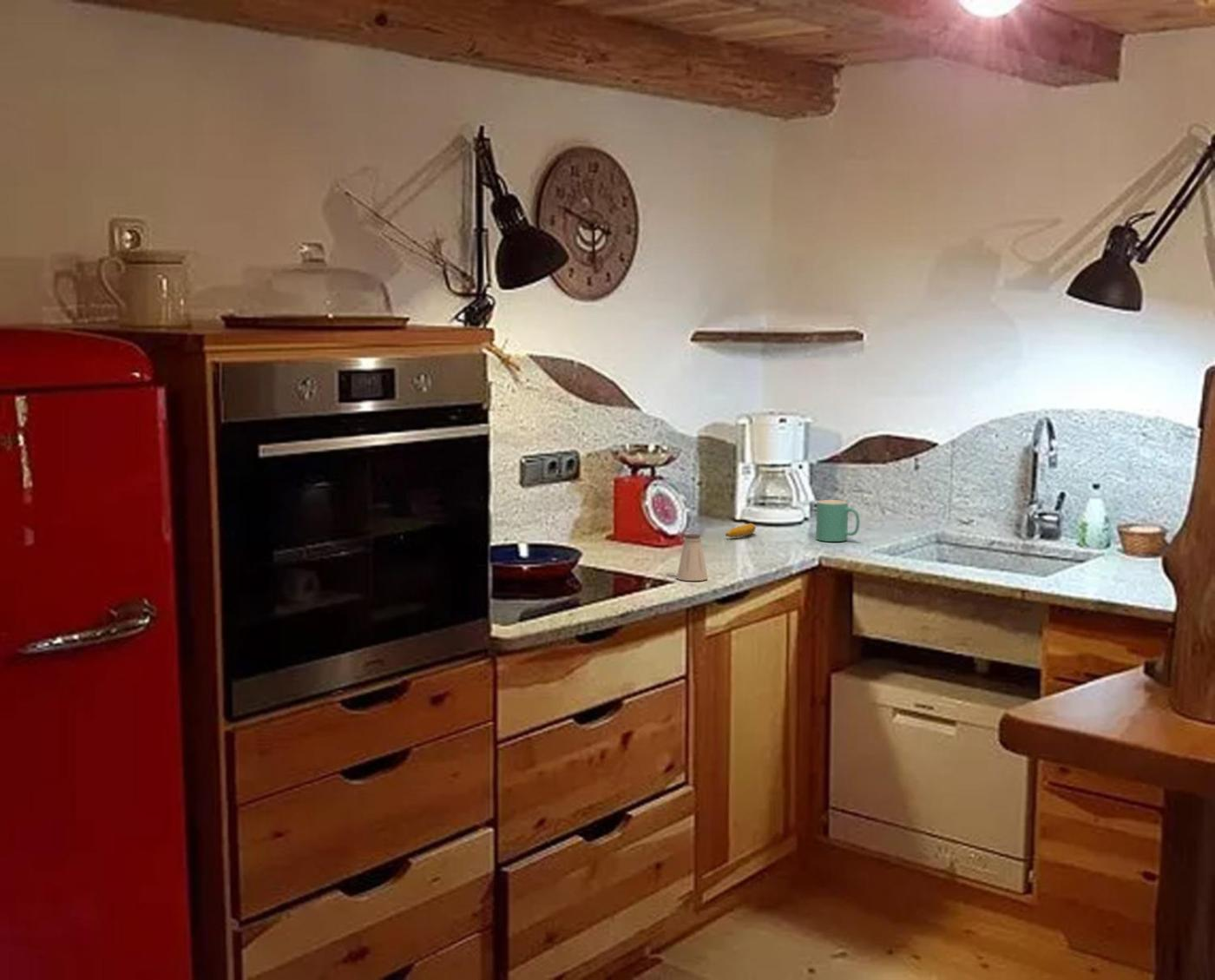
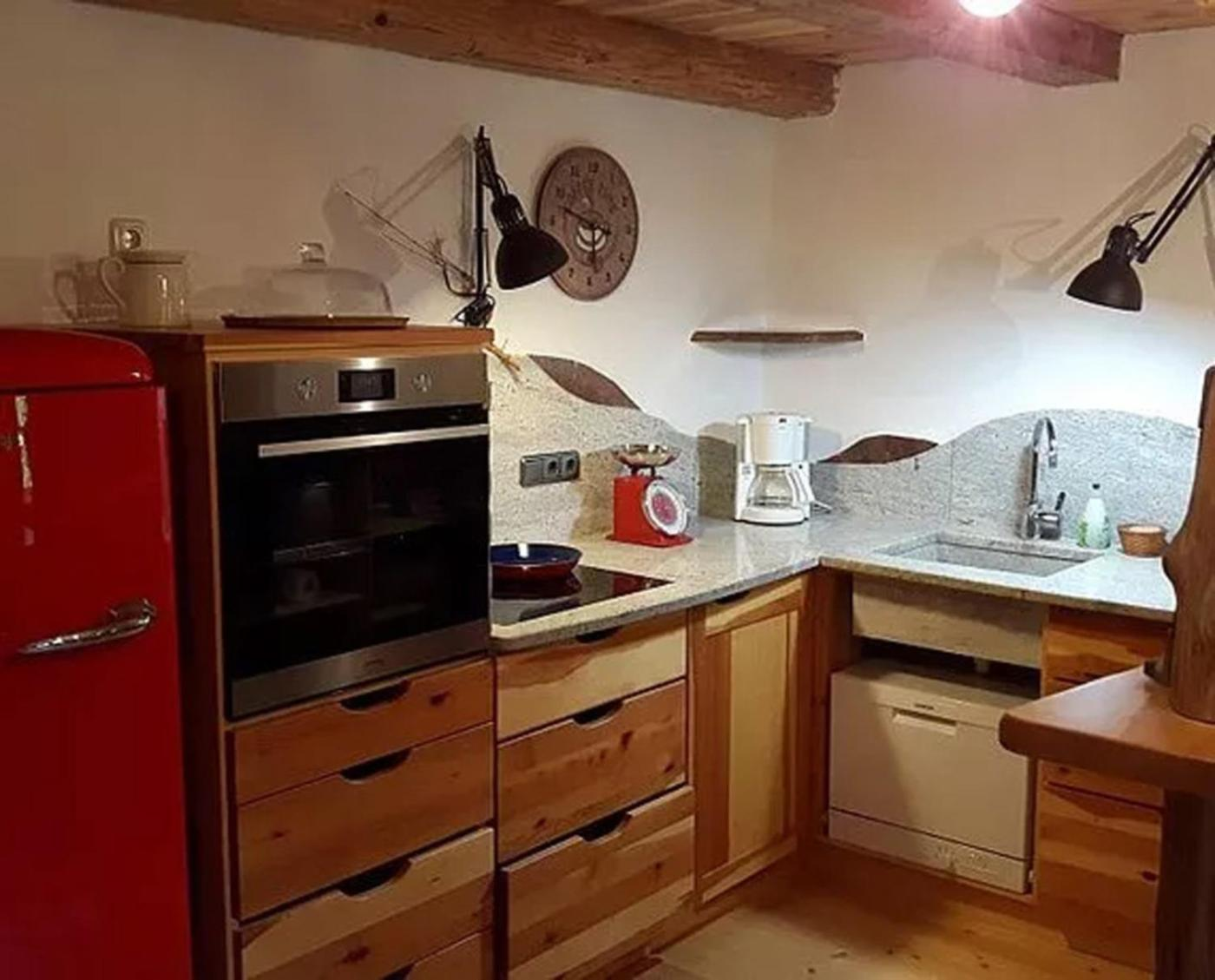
- banana [725,523,757,538]
- mug [815,499,861,543]
- saltshaker [676,533,709,582]
